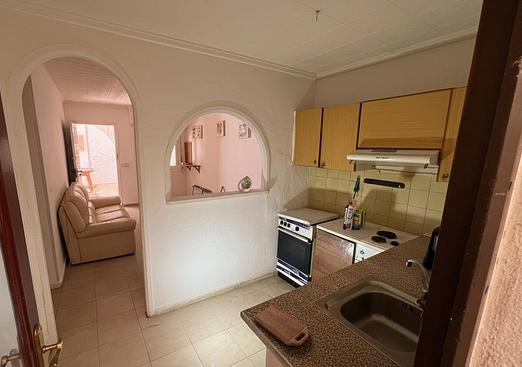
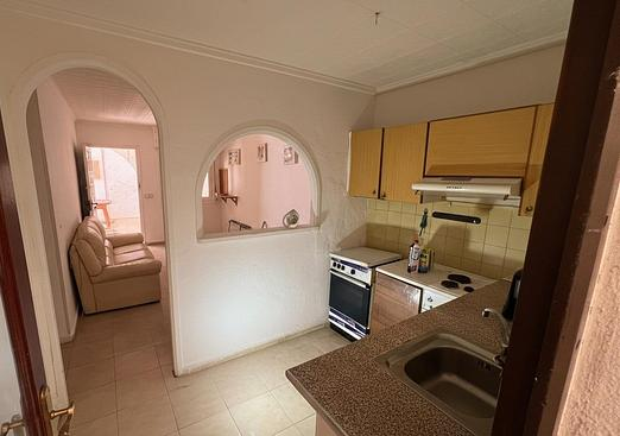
- cutting board [252,304,310,347]
